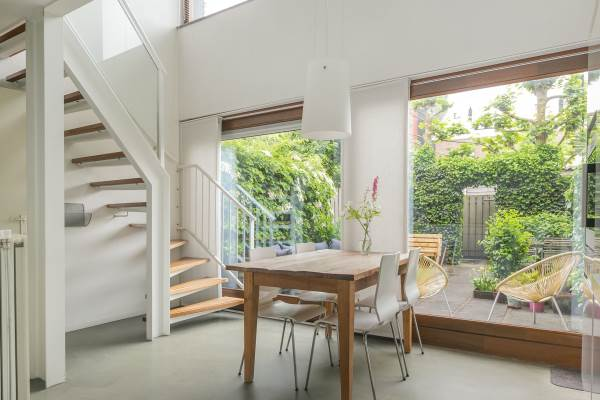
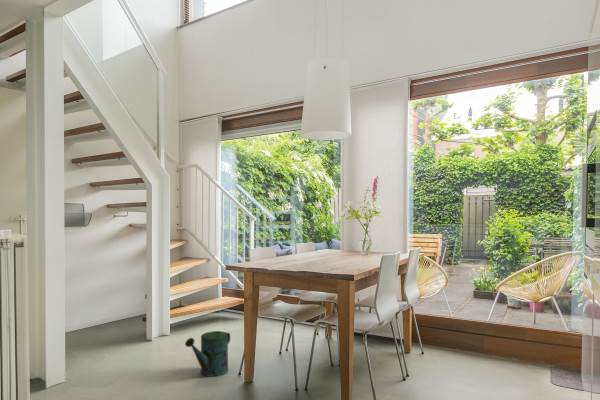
+ watering can [184,330,231,378]
